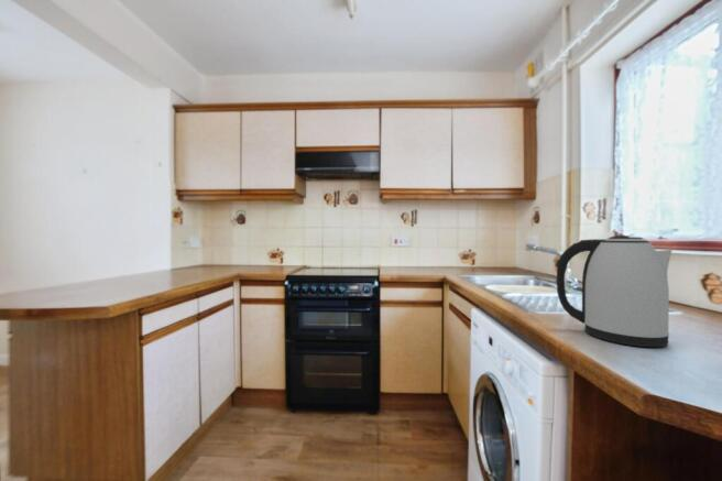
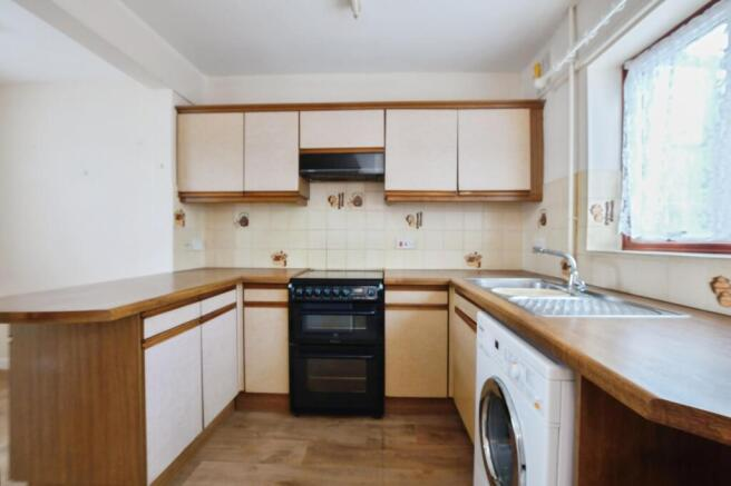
- kettle [556,234,672,348]
